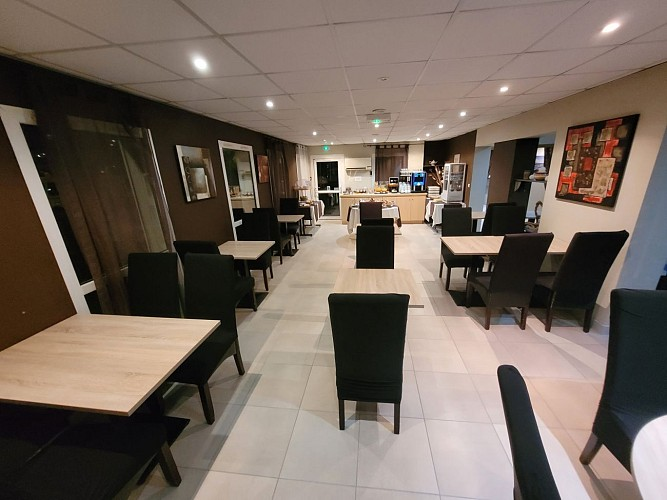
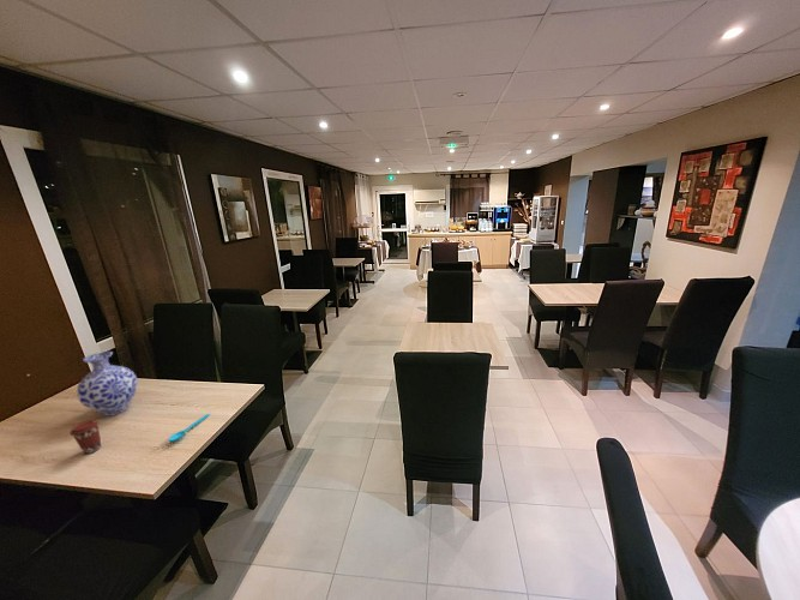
+ spoon [168,413,211,443]
+ vase [76,350,139,418]
+ coffee cup [70,419,103,455]
